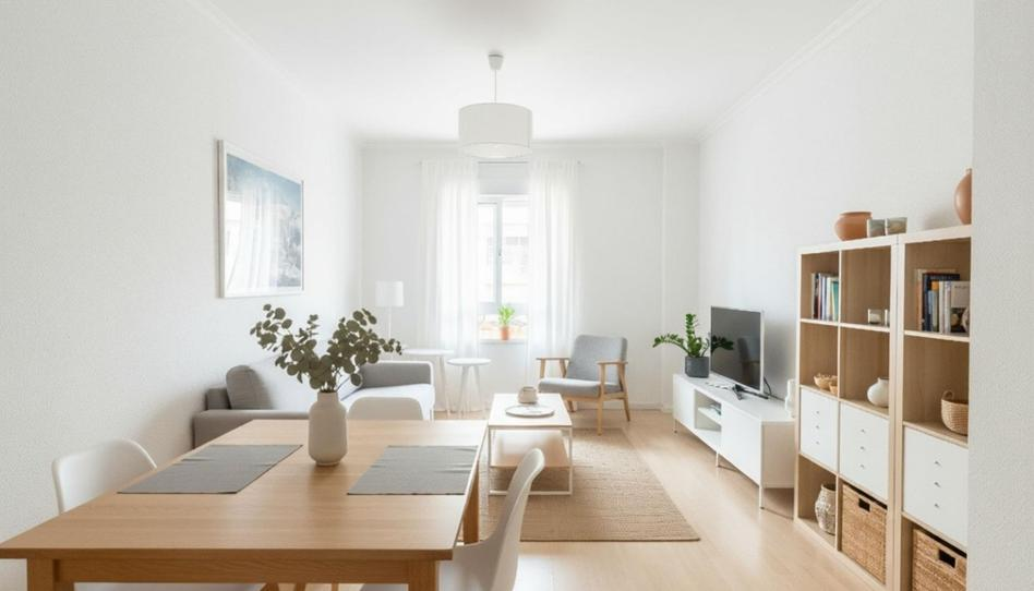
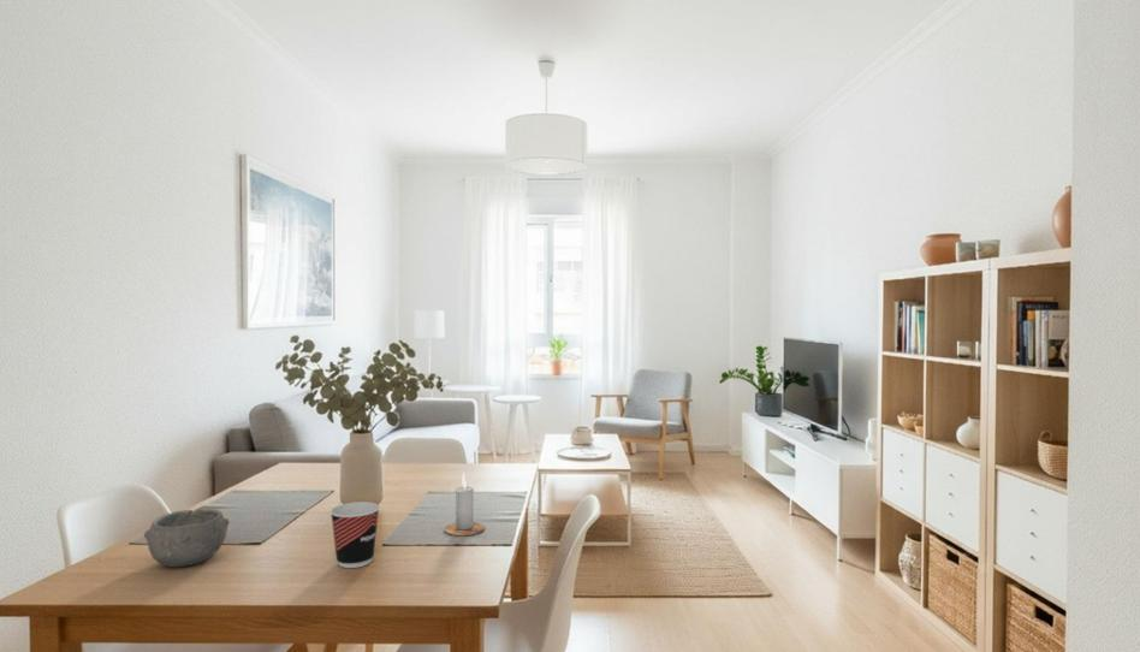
+ candle [444,472,486,537]
+ cup [328,500,381,569]
+ bowl [143,508,231,568]
